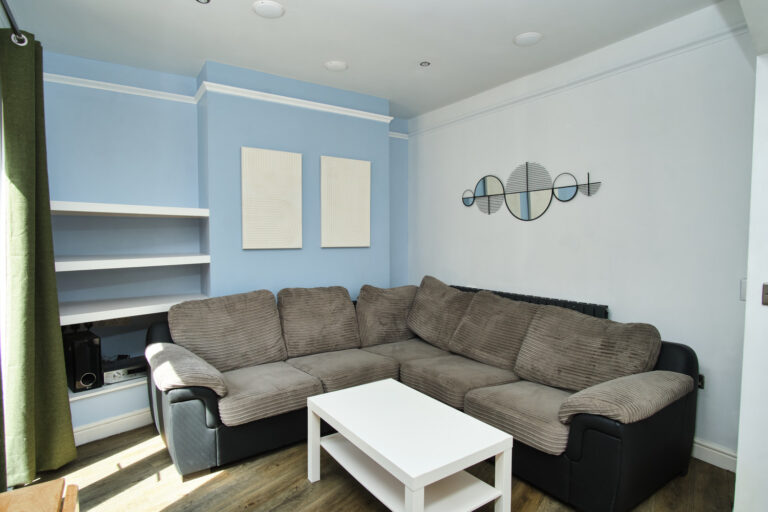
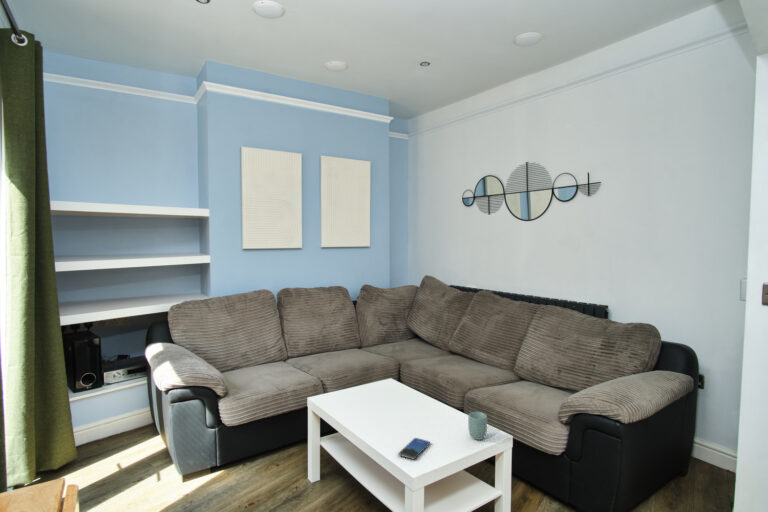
+ cup [467,411,488,441]
+ smartphone [397,437,431,461]
